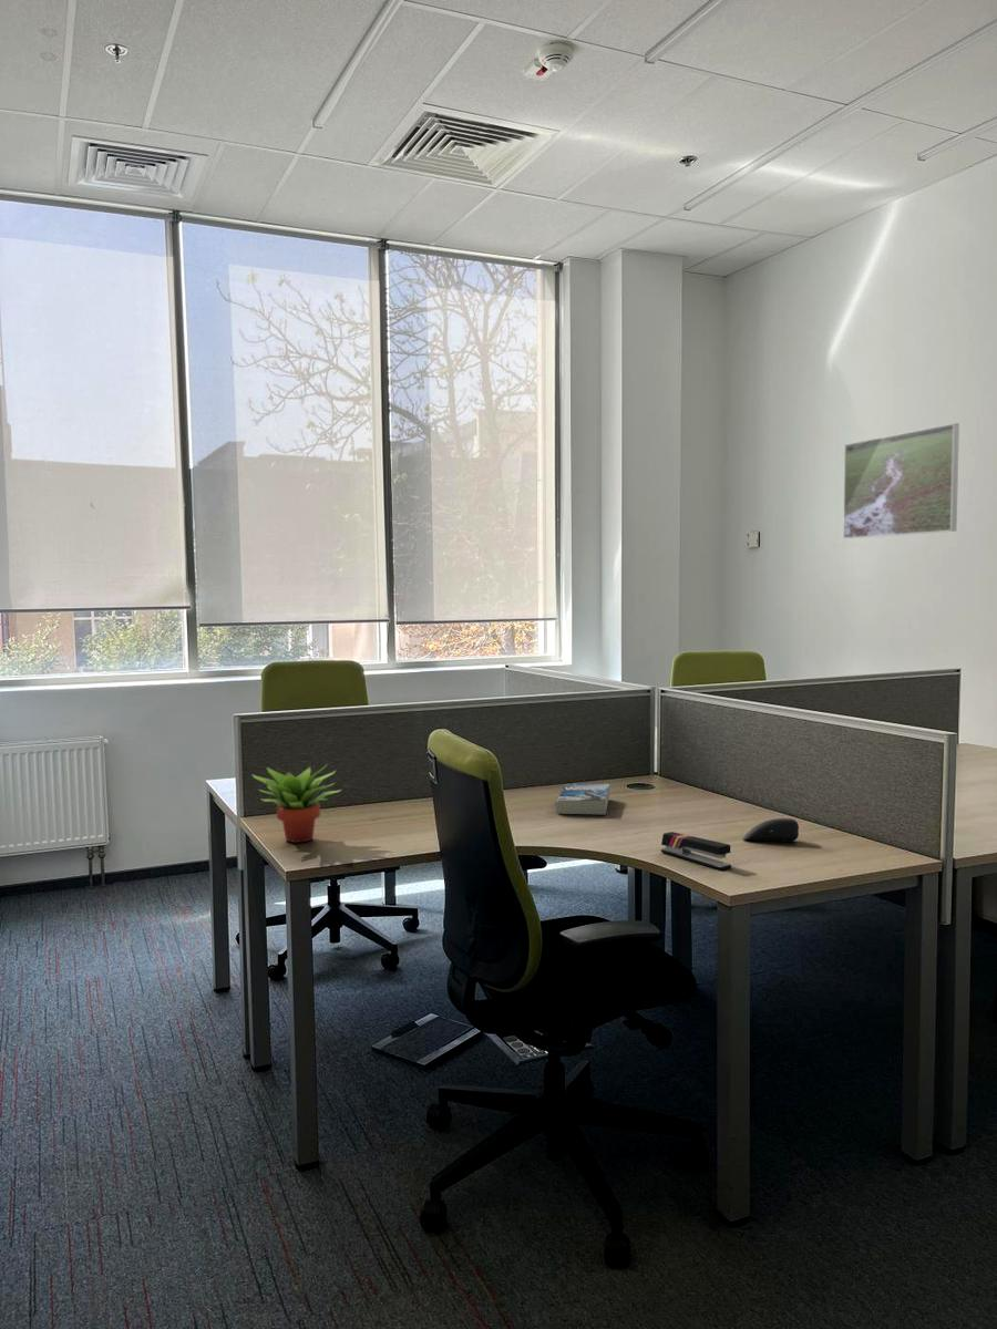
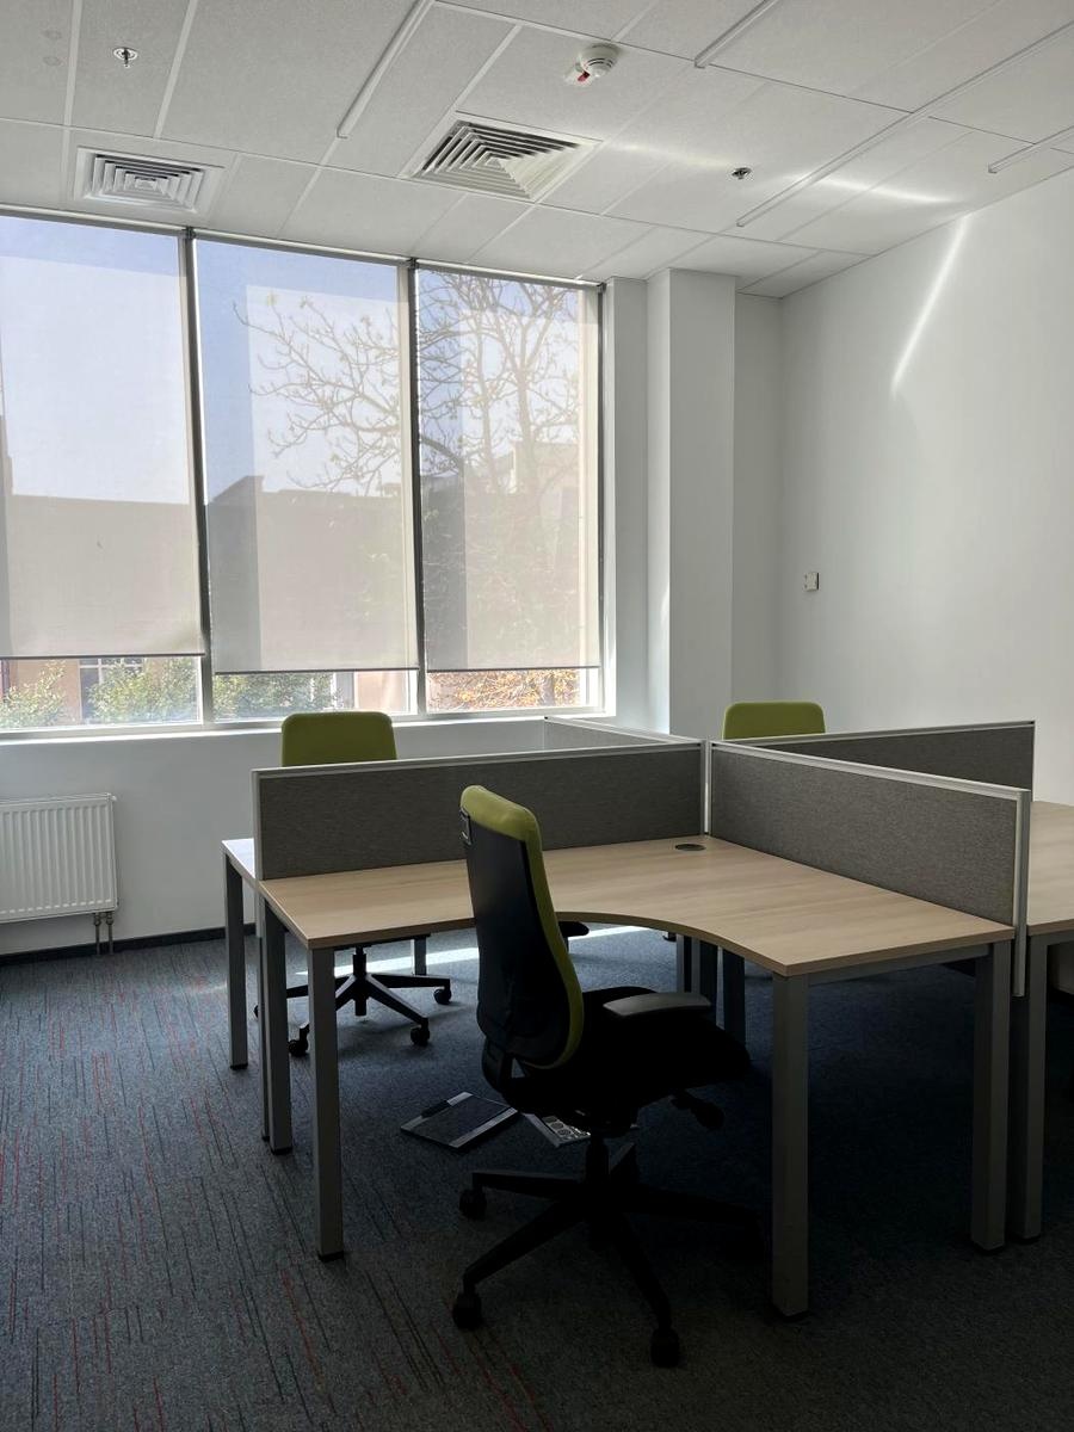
- succulent plant [250,762,343,844]
- book [555,783,610,816]
- computer mouse [742,817,800,843]
- stapler [660,831,732,870]
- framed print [842,422,960,539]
